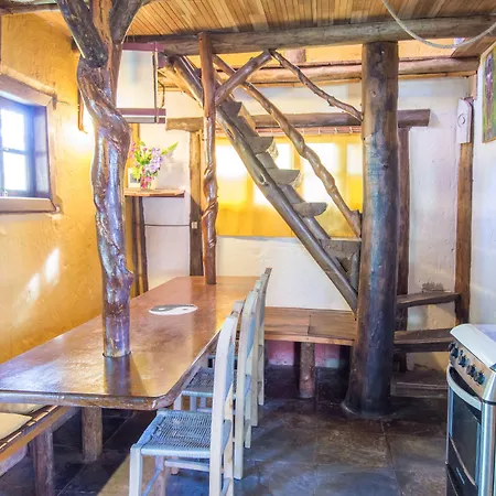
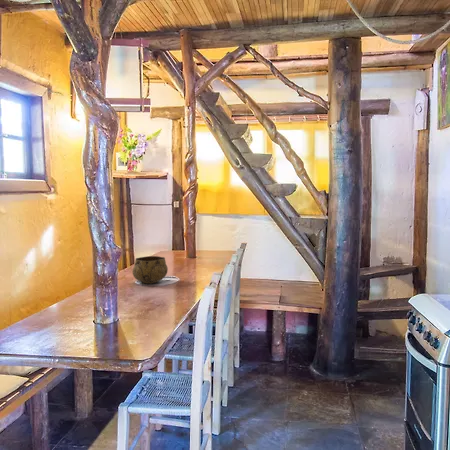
+ decorative bowl [131,255,169,284]
